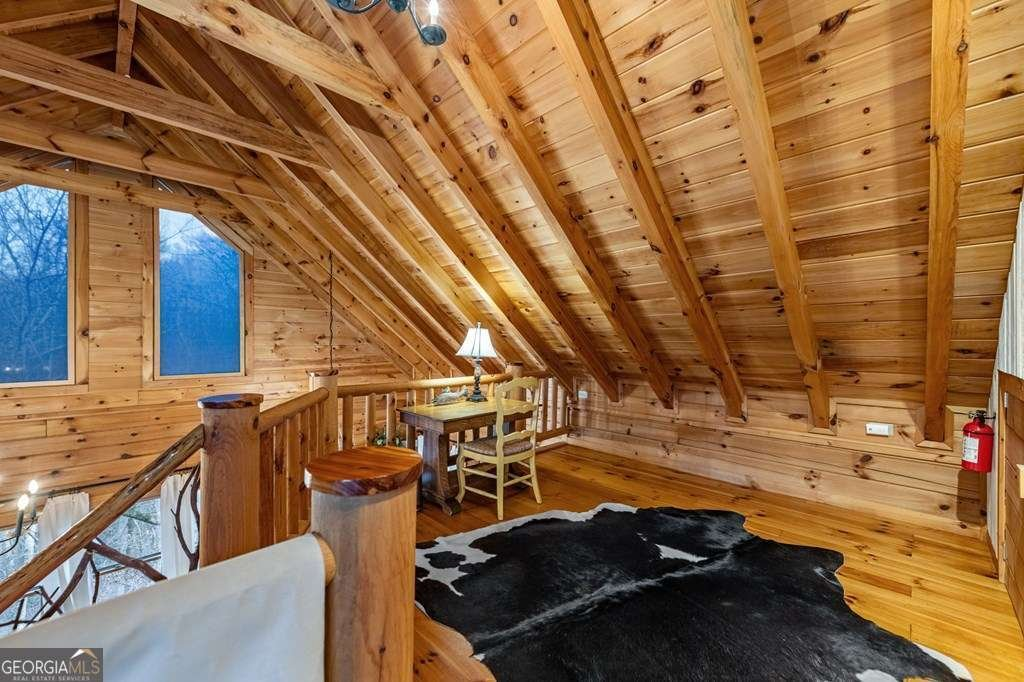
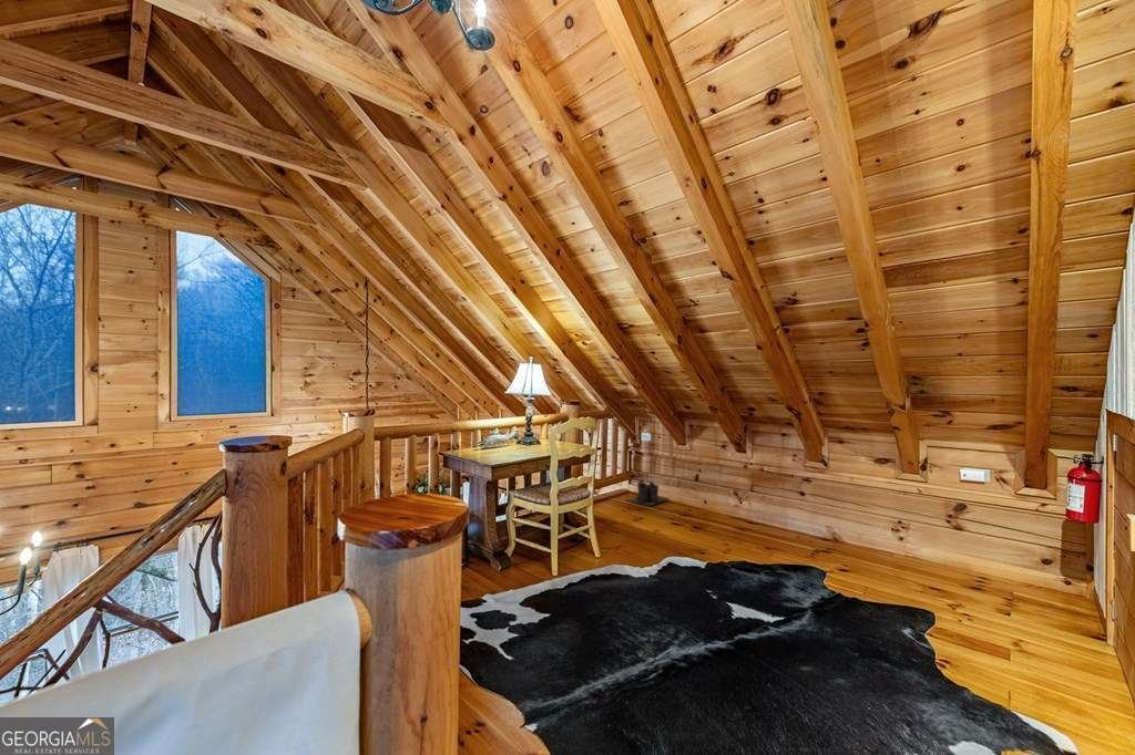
+ boots [626,480,671,507]
